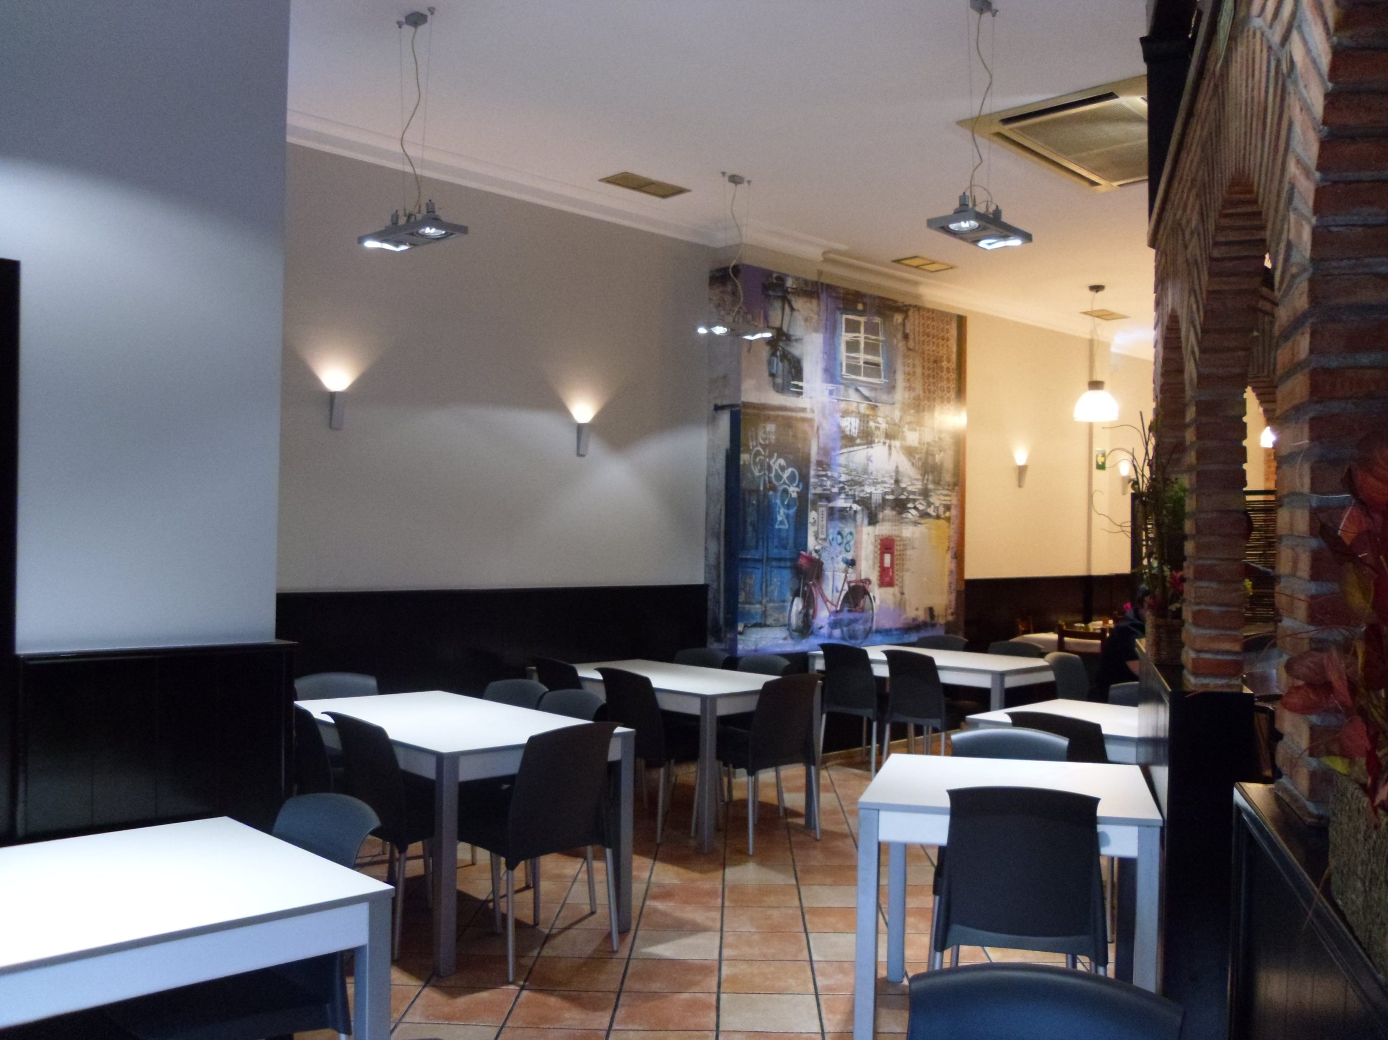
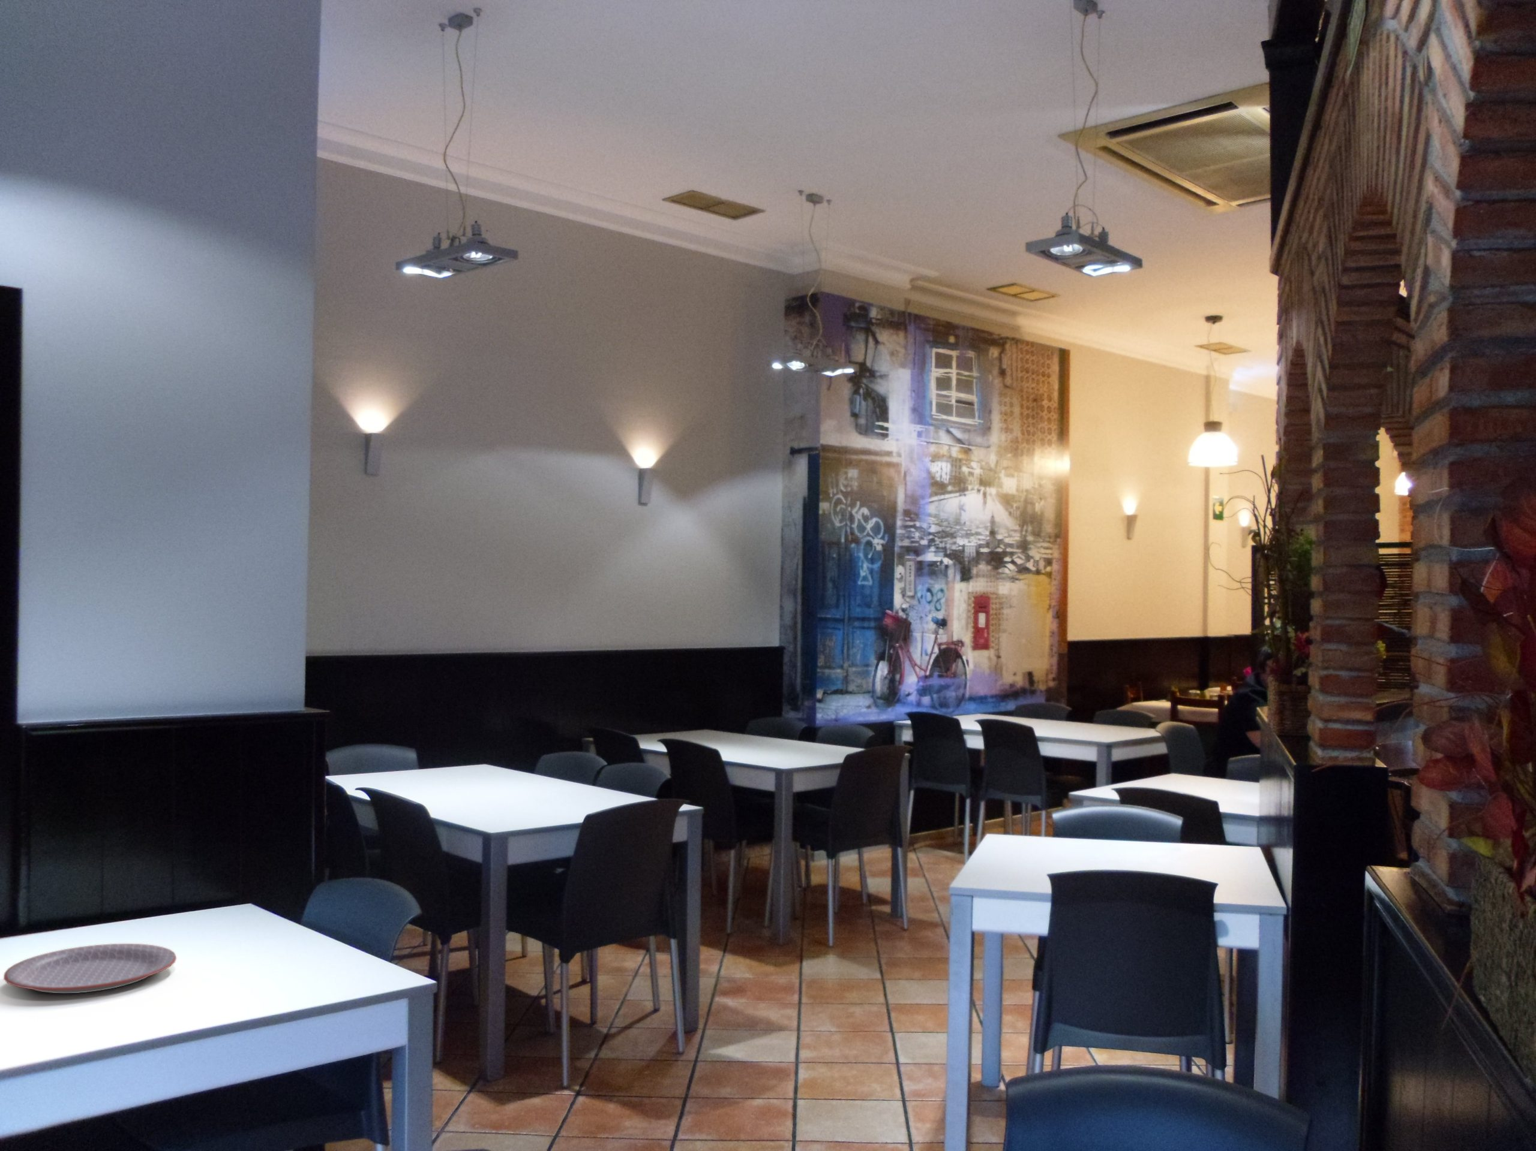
+ plate [2,943,177,994]
